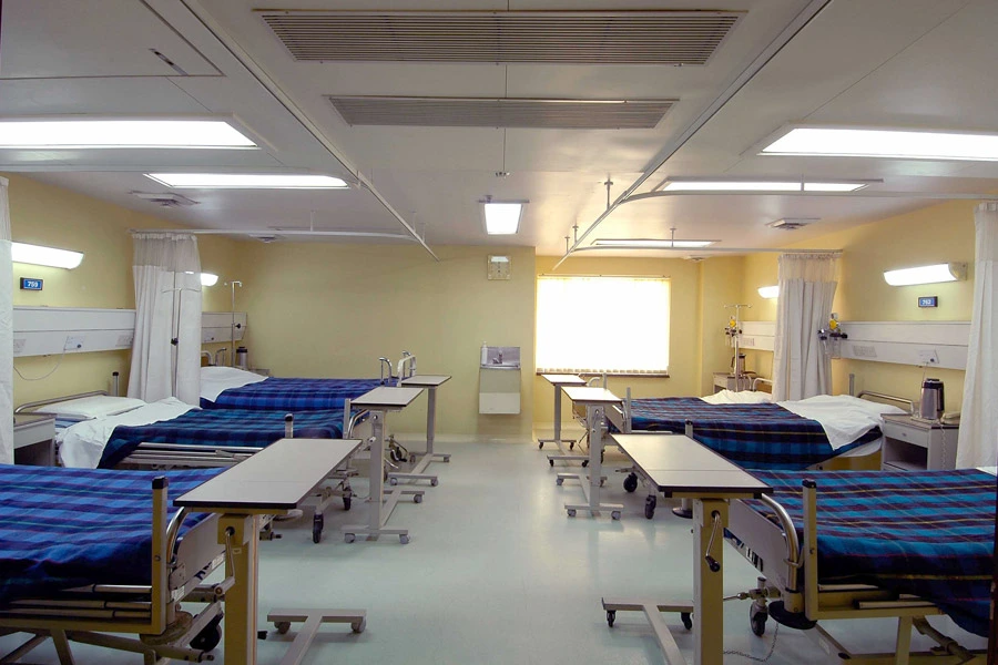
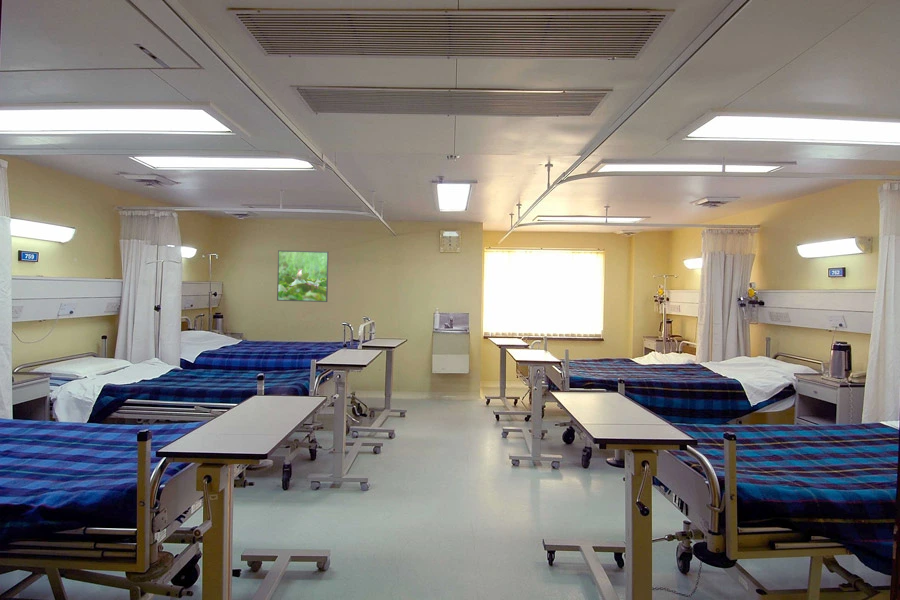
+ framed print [276,249,329,303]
